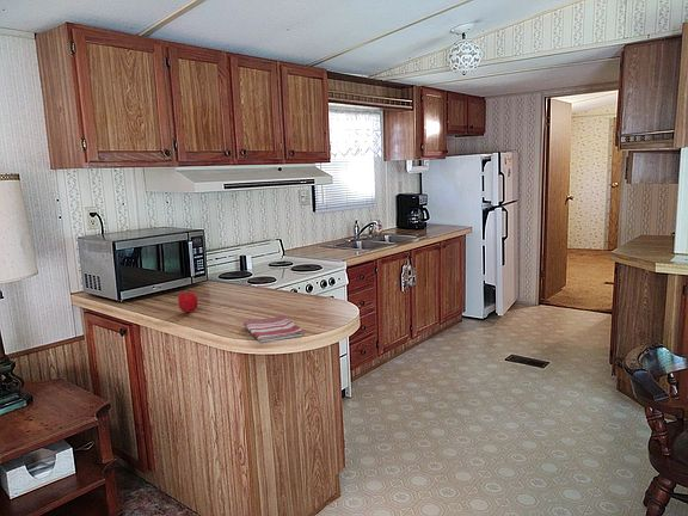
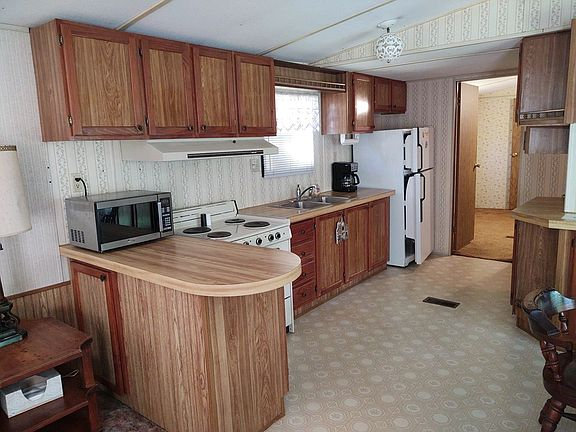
- dish towel [242,314,305,343]
- fruit [177,289,199,314]
